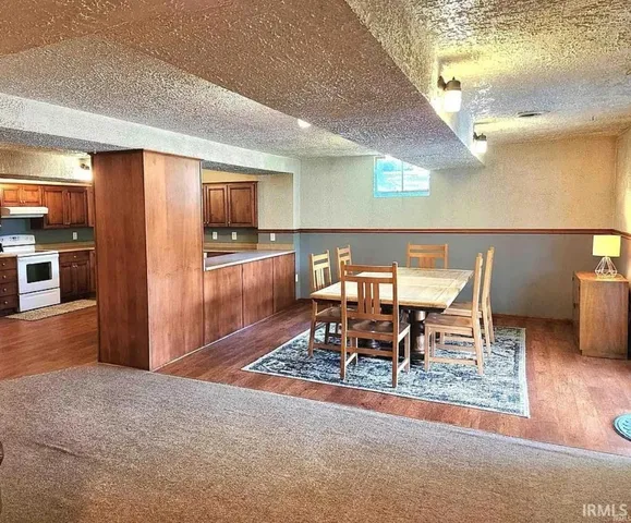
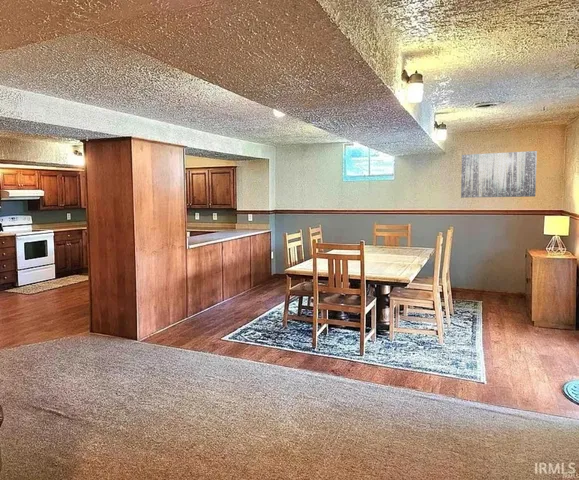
+ wall art [460,150,538,199]
